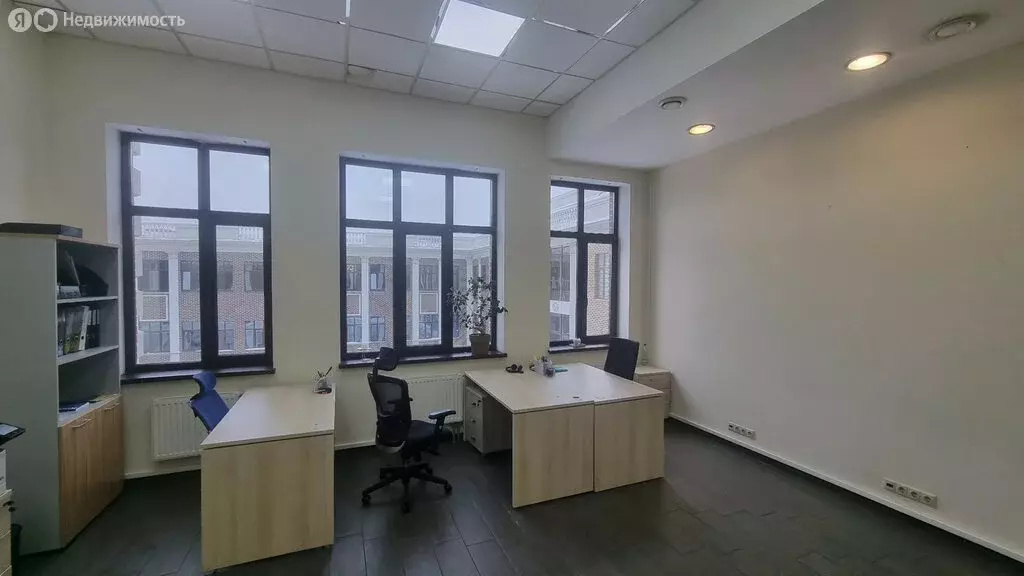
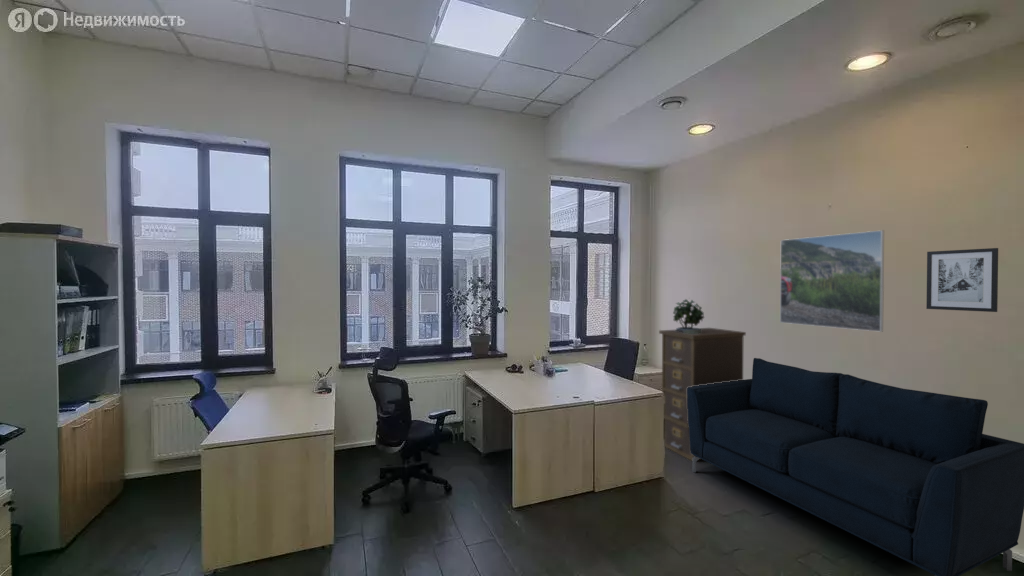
+ filing cabinet [658,327,747,462]
+ wall art [926,247,999,313]
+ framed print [779,229,885,333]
+ potted plant [672,296,705,334]
+ sofa [687,357,1024,576]
